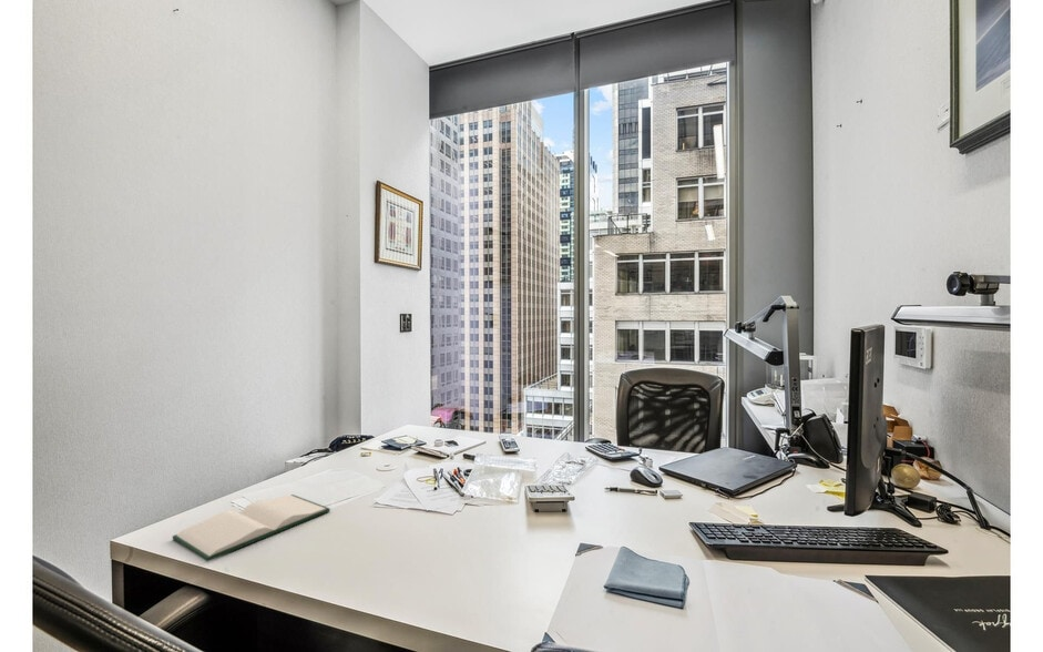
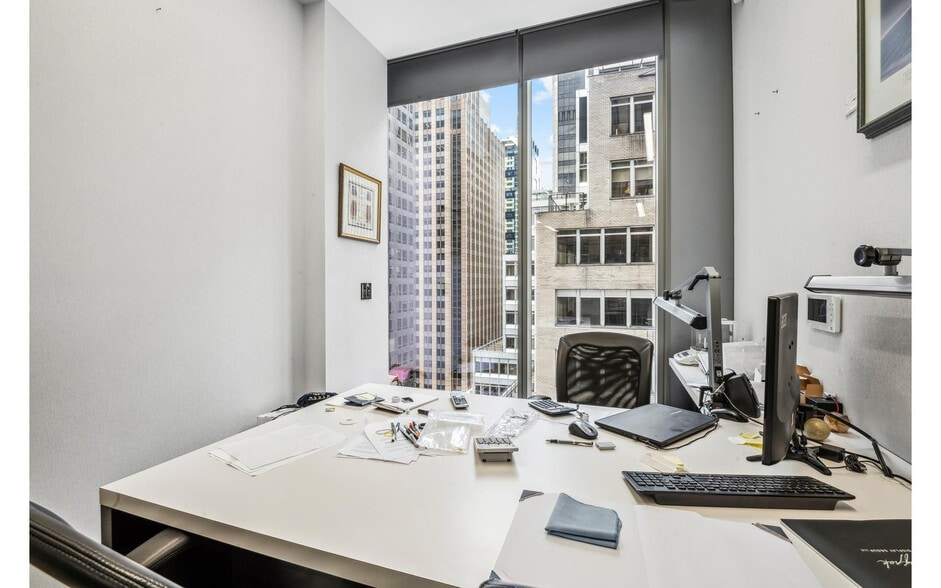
- hardback book [172,493,331,562]
